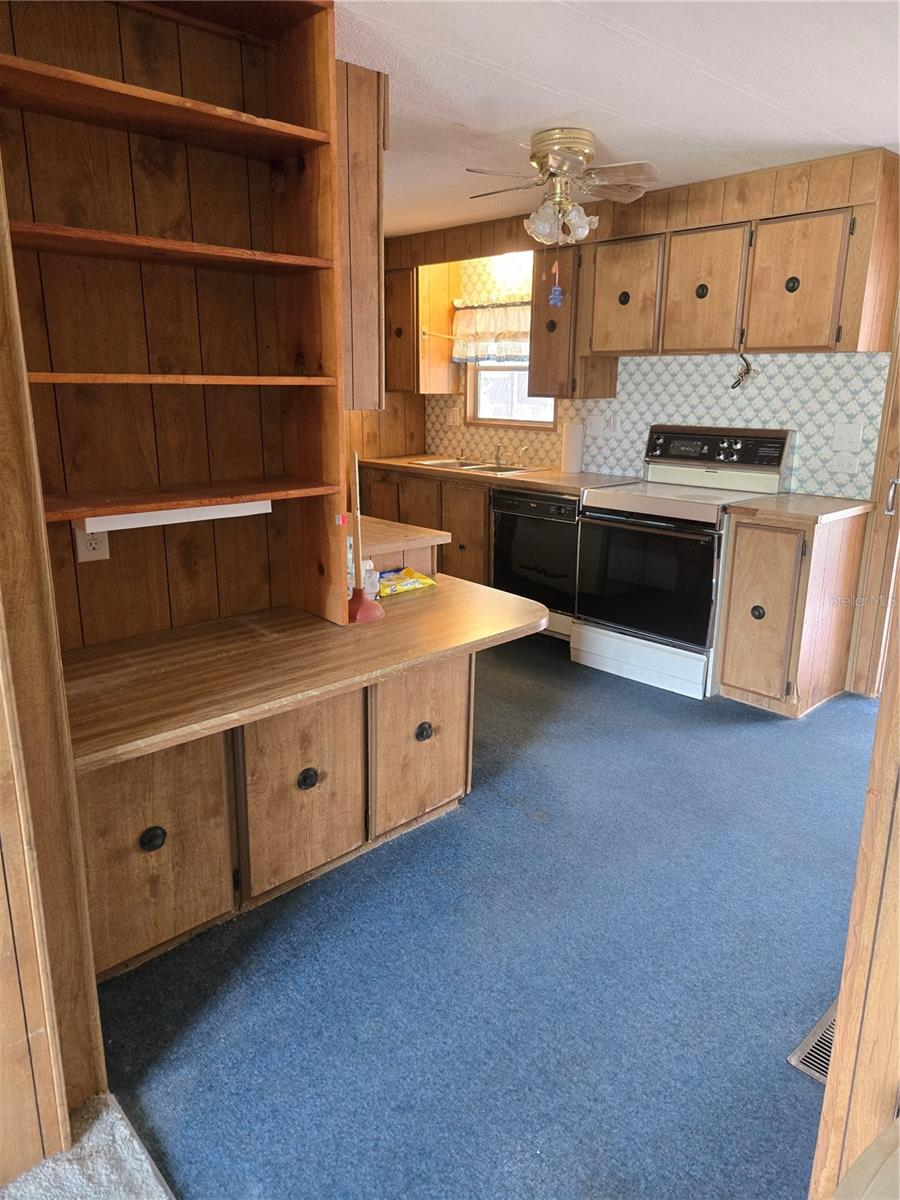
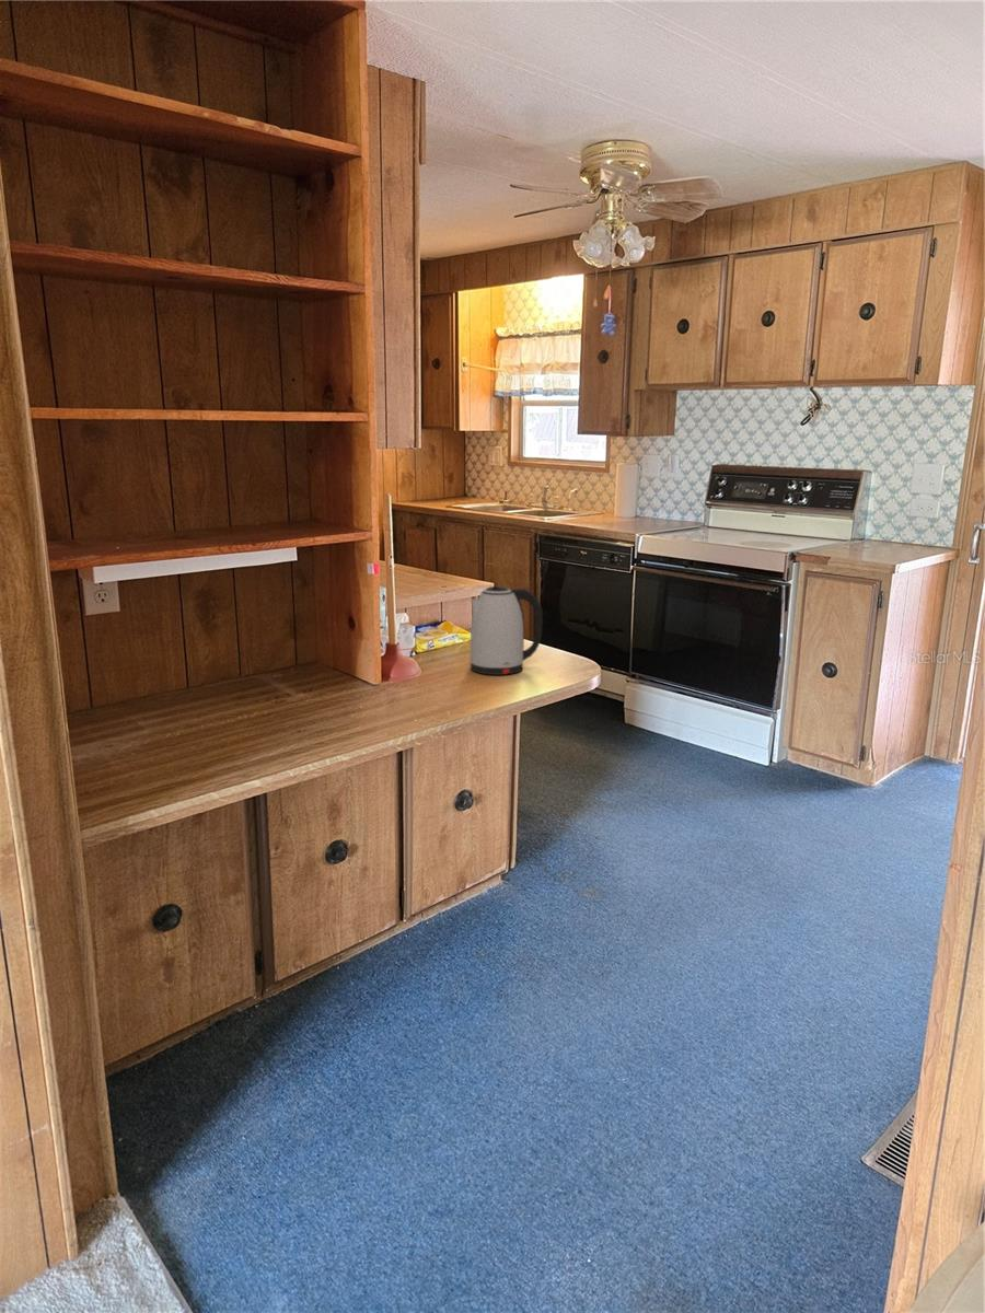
+ kettle [470,585,543,676]
